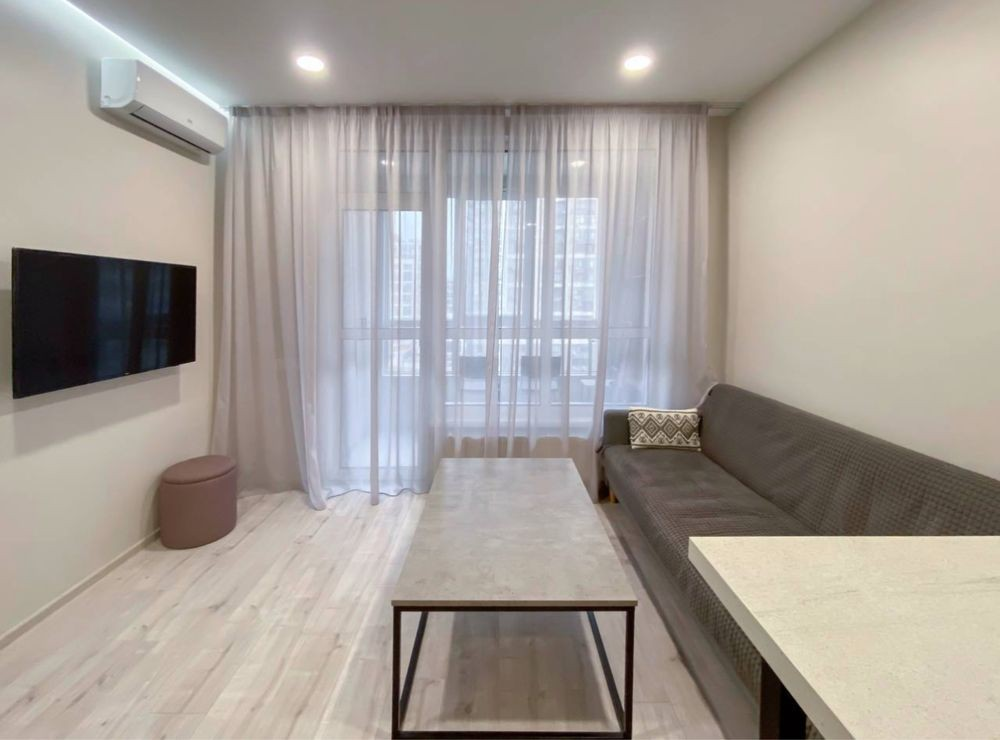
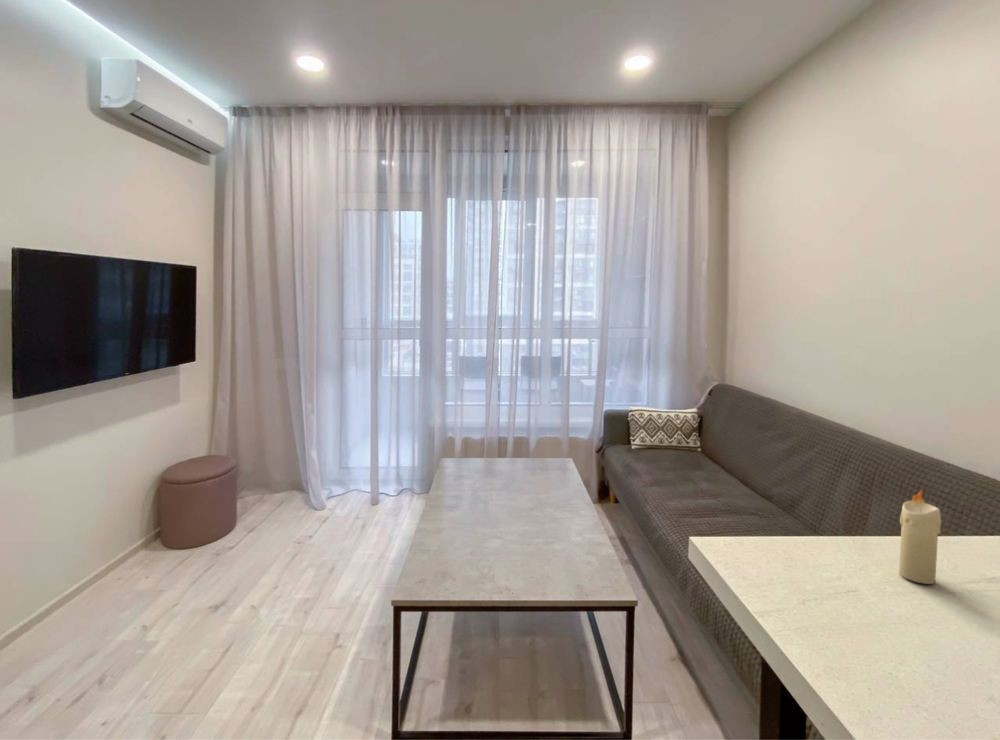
+ candle [898,489,942,585]
